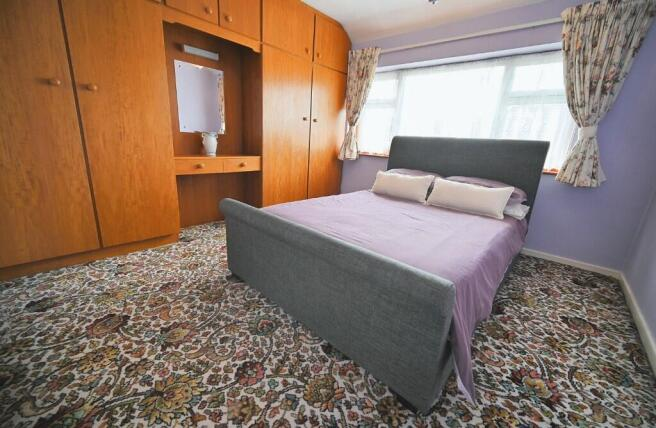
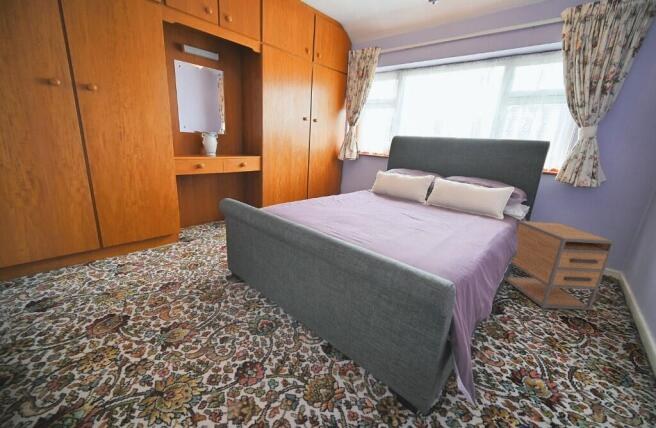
+ nightstand [503,220,616,311]
